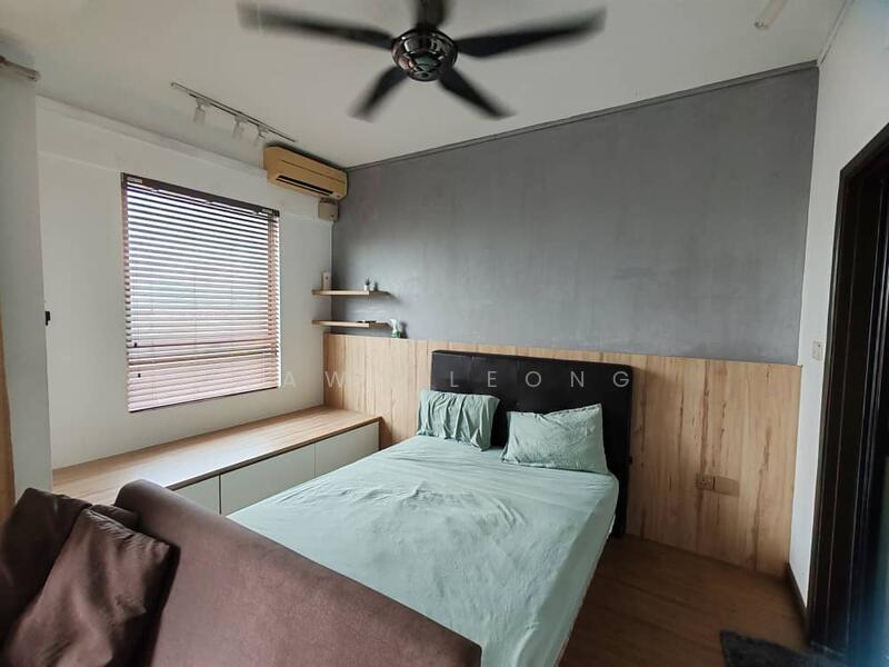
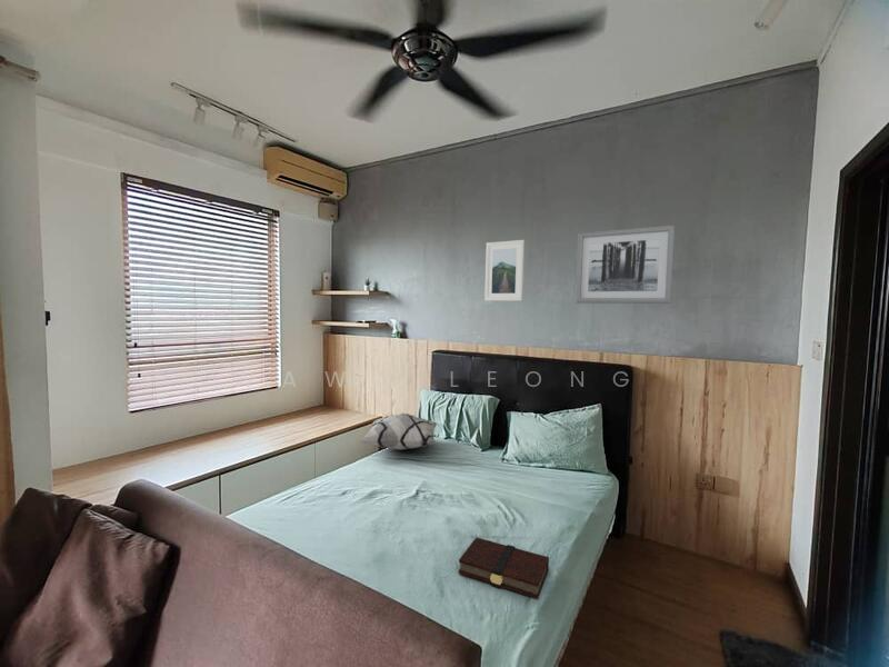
+ decorative pillow [359,412,439,451]
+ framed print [483,239,526,302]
+ book [458,536,550,600]
+ wall art [575,225,676,305]
